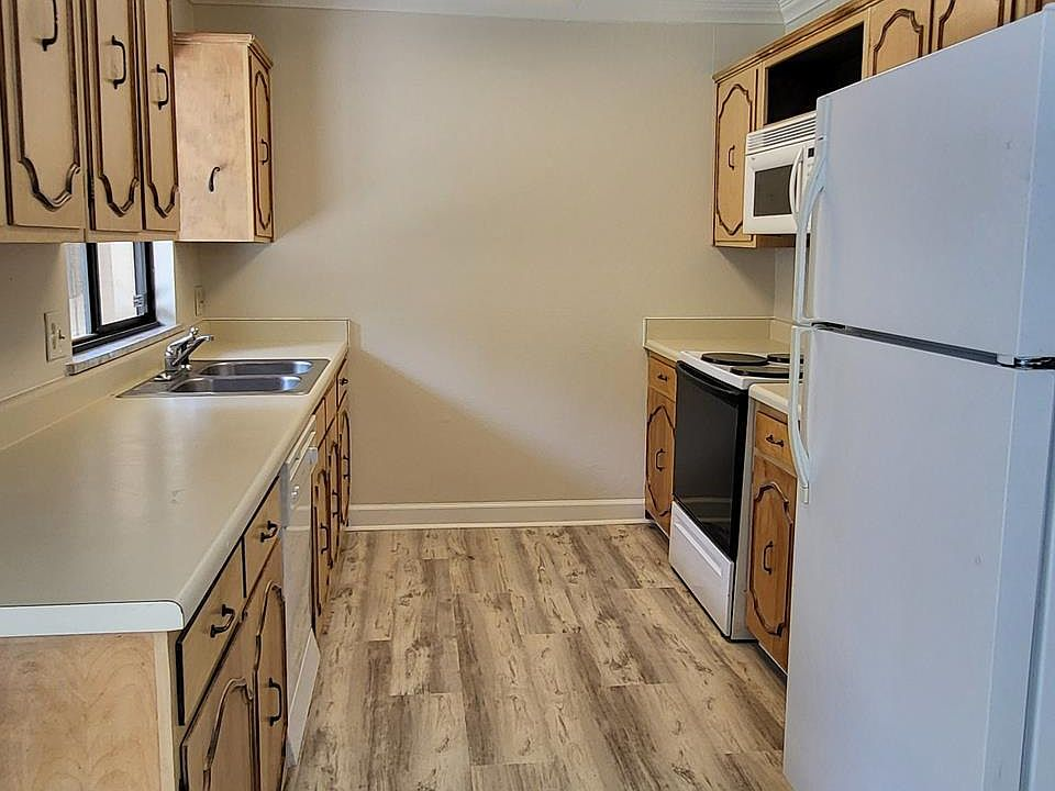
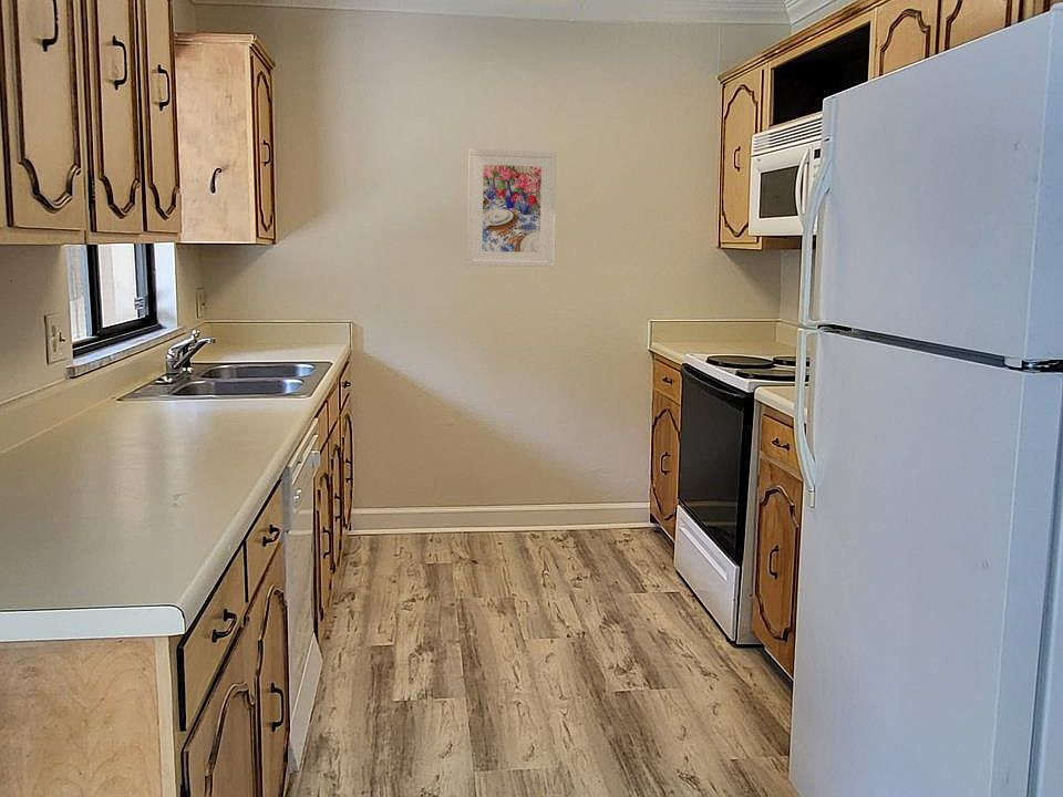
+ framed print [466,148,557,268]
